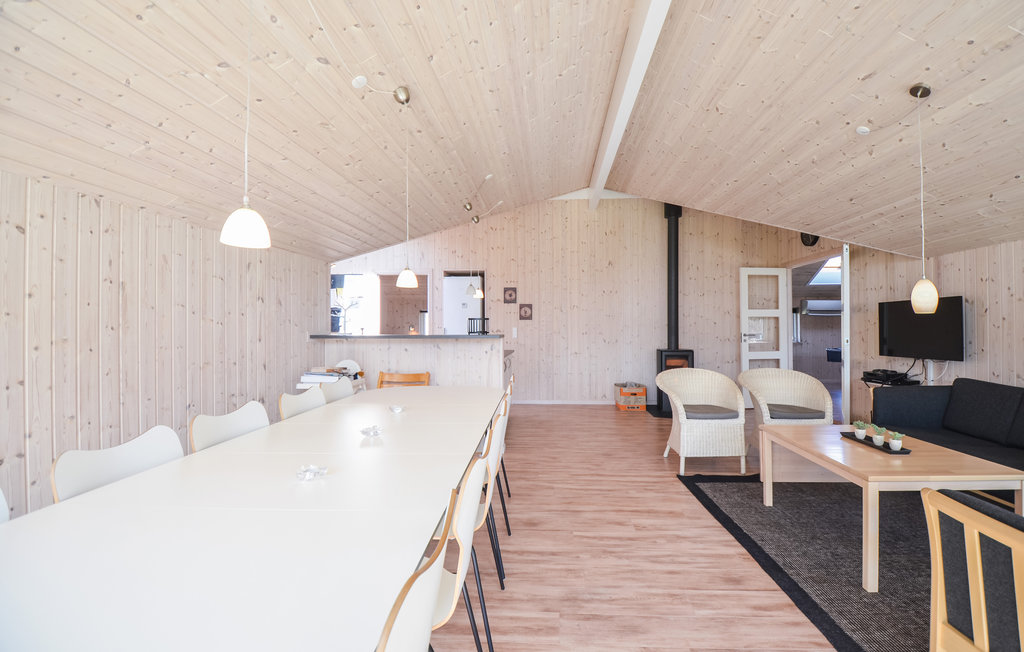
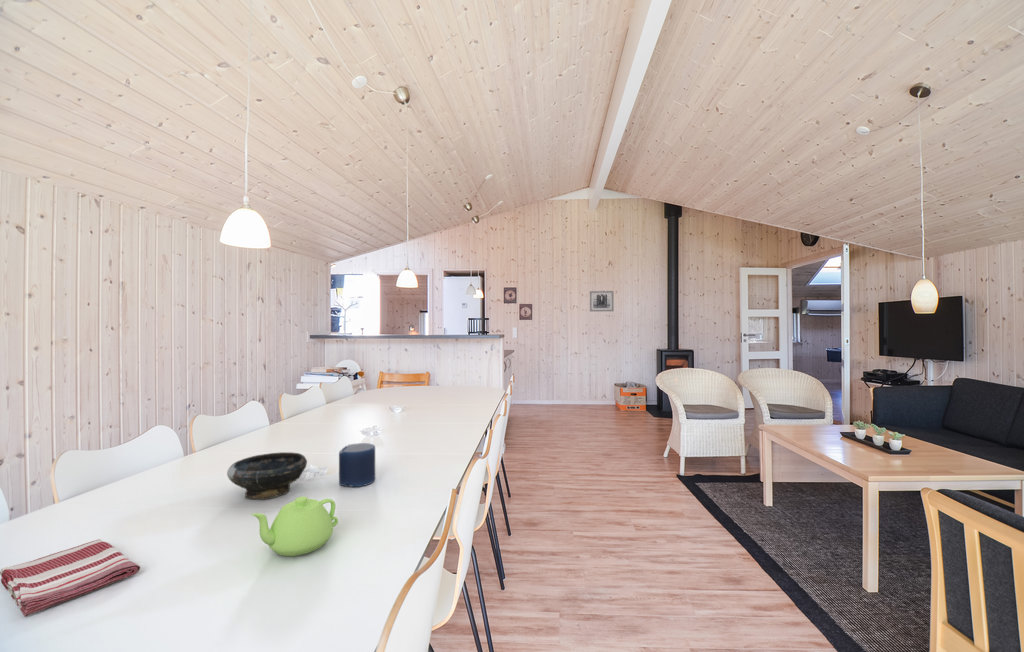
+ bowl [226,451,308,501]
+ wall art [589,290,615,313]
+ candle [338,442,376,488]
+ teapot [251,496,339,558]
+ dish towel [0,539,141,618]
